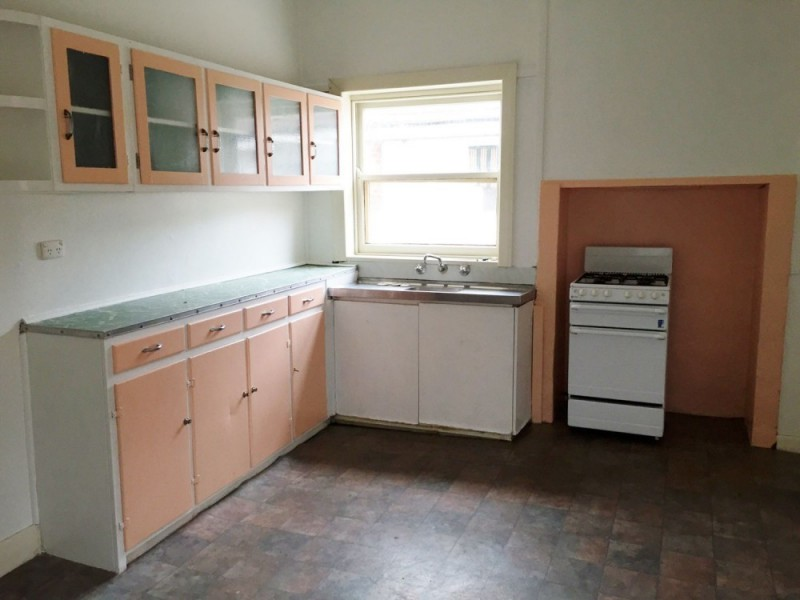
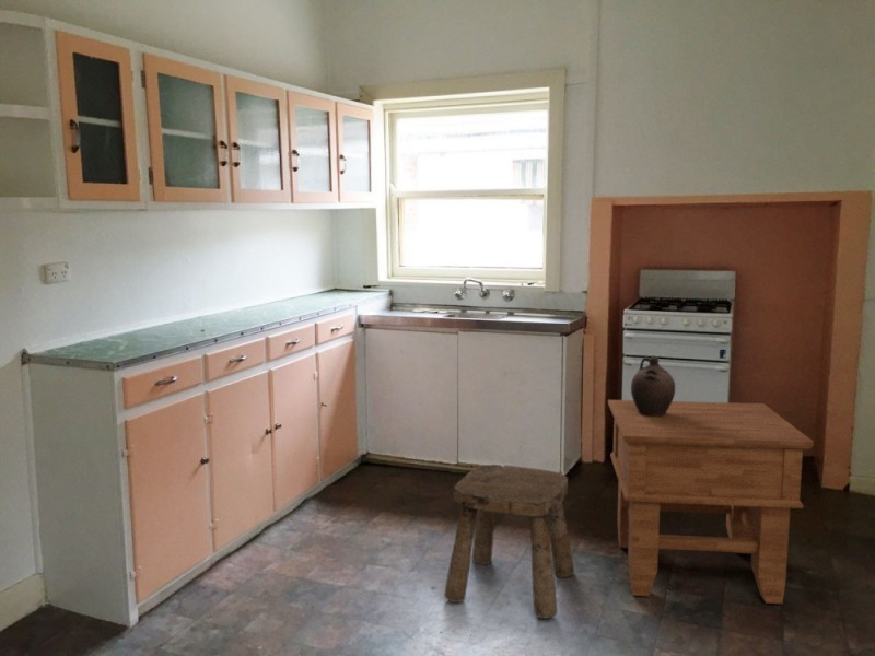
+ ceramic jug [630,354,676,417]
+ stool [443,464,575,619]
+ side table [607,399,815,605]
